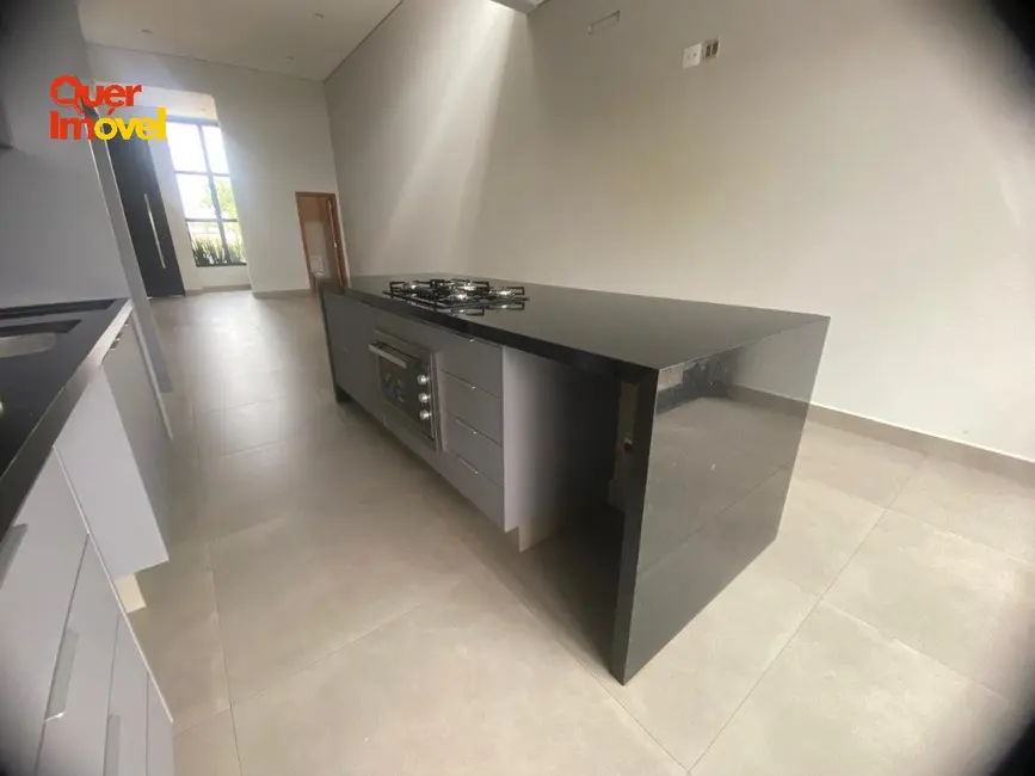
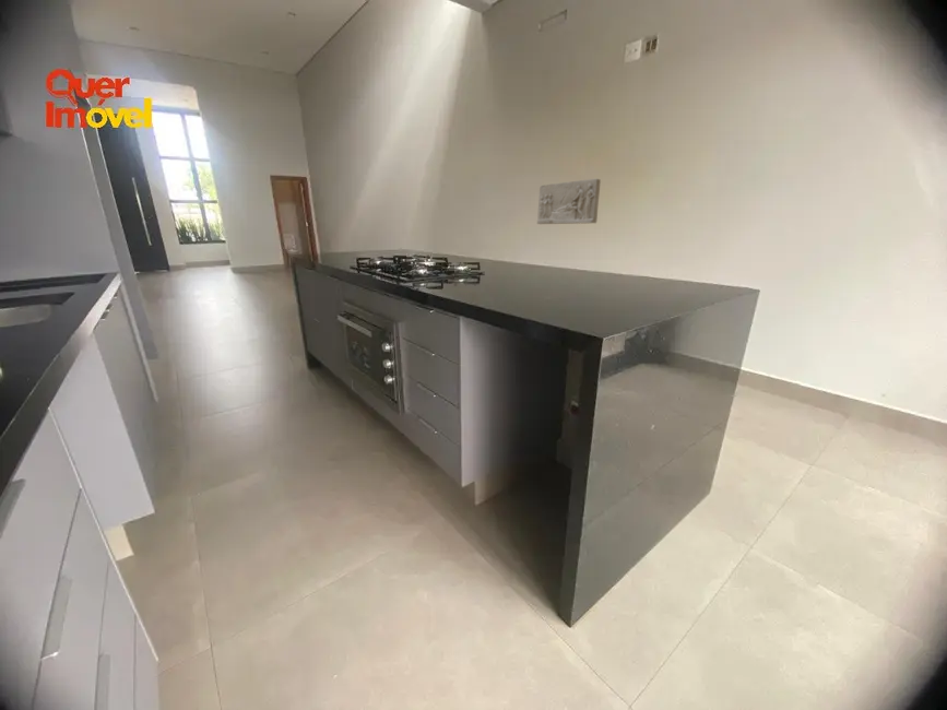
+ relief sculpture [536,178,602,225]
